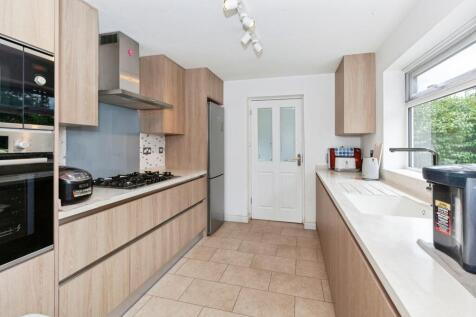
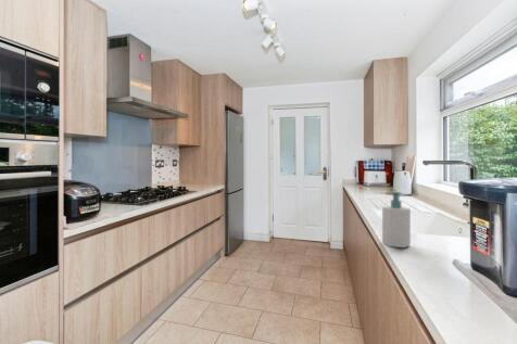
+ soap bottle [381,191,412,249]
